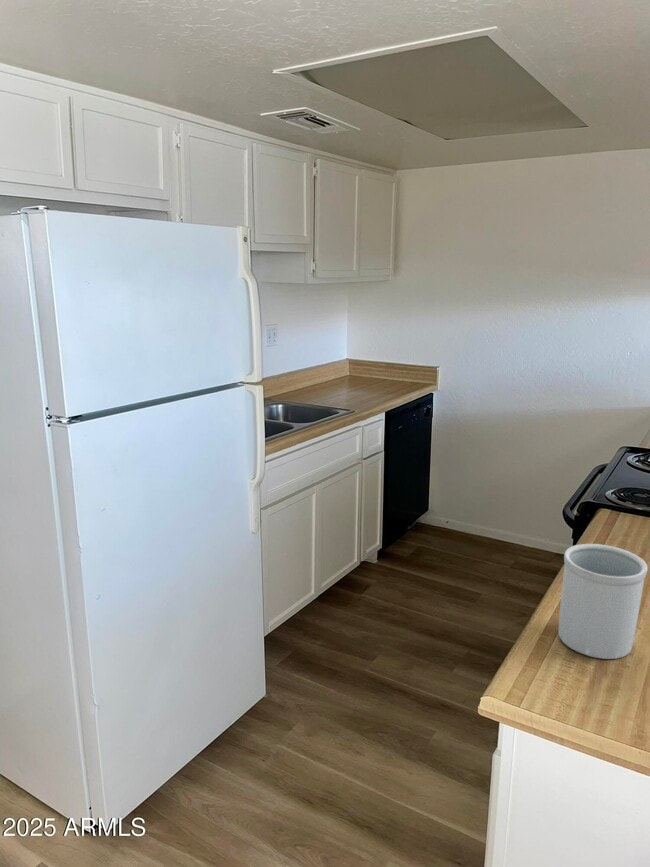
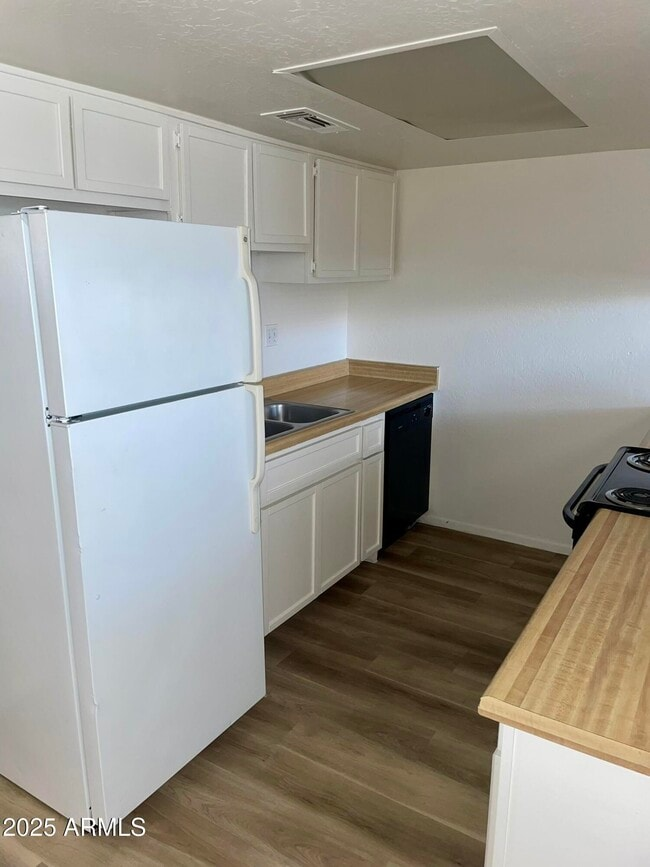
- utensil holder [558,543,648,660]
